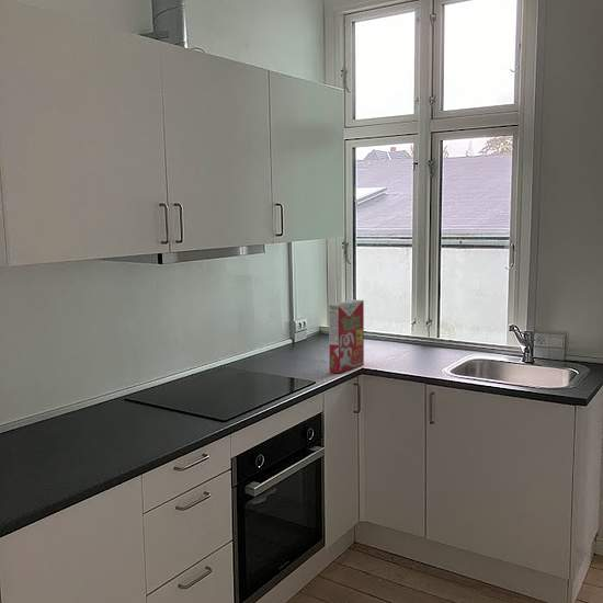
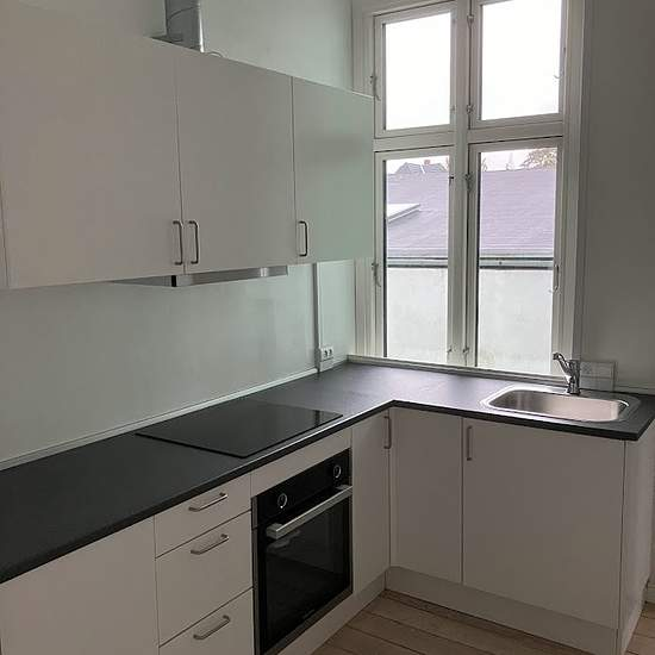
- cereal box [328,298,365,374]
